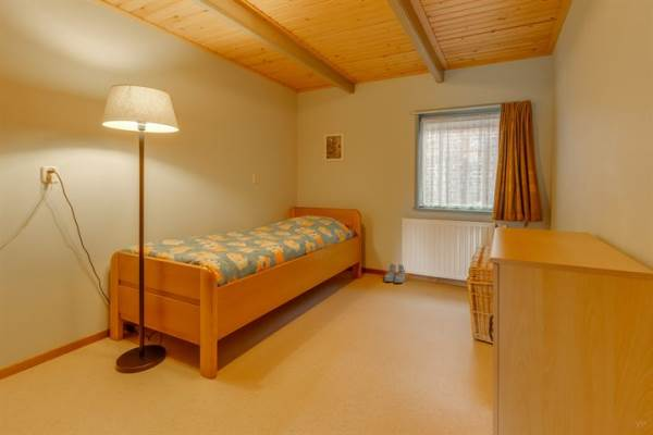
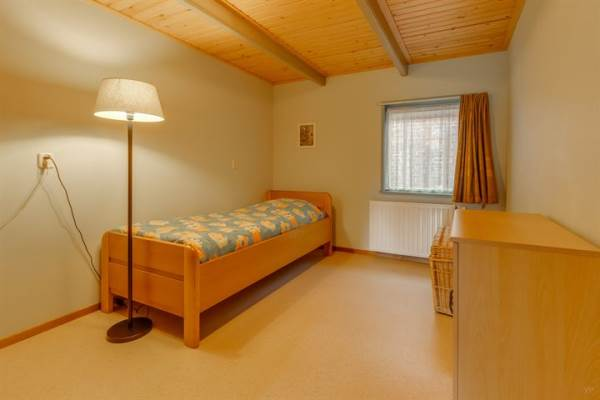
- boots [383,262,406,284]
